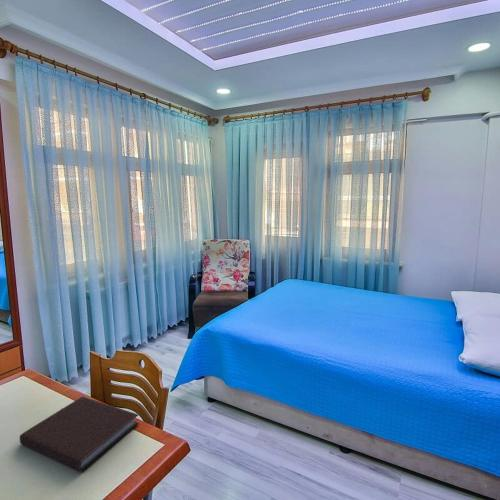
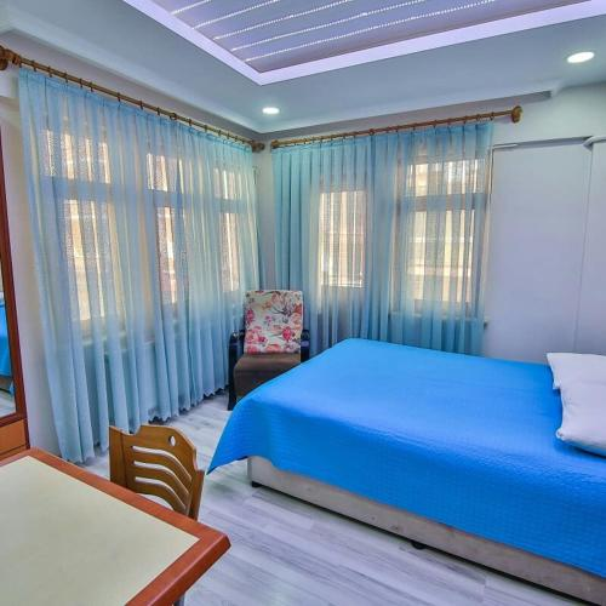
- notebook [19,395,140,473]
